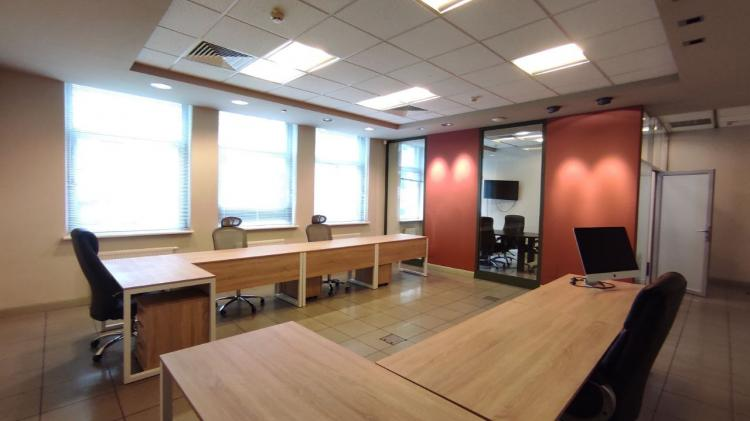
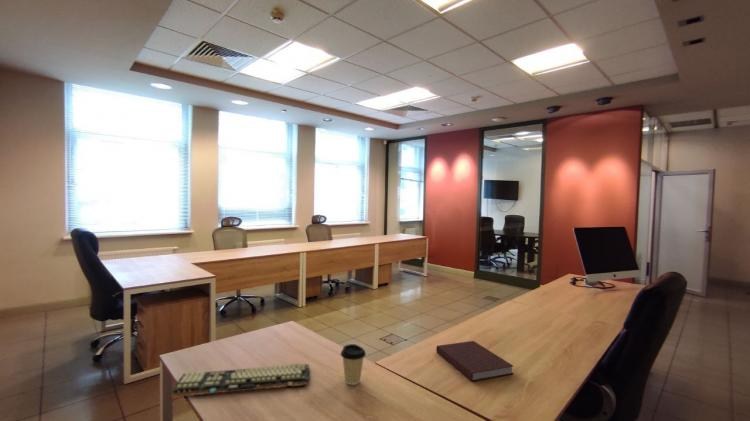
+ notebook [435,340,514,382]
+ coffee cup [340,343,367,386]
+ keyboard [170,362,311,398]
